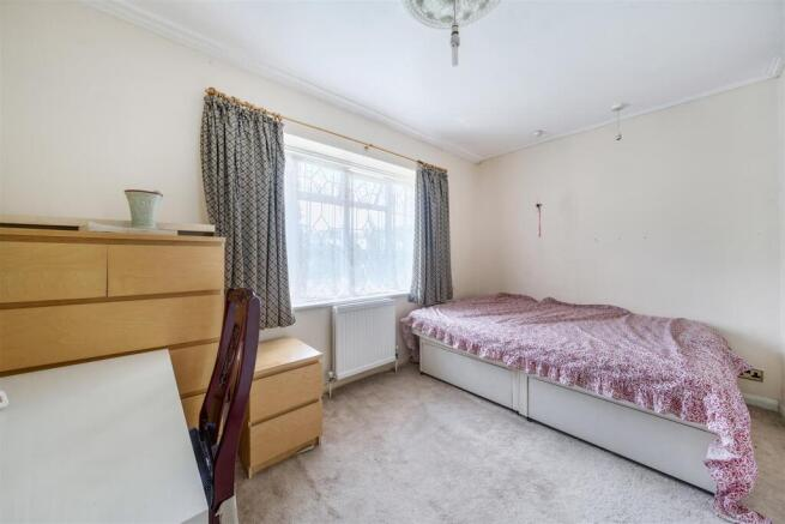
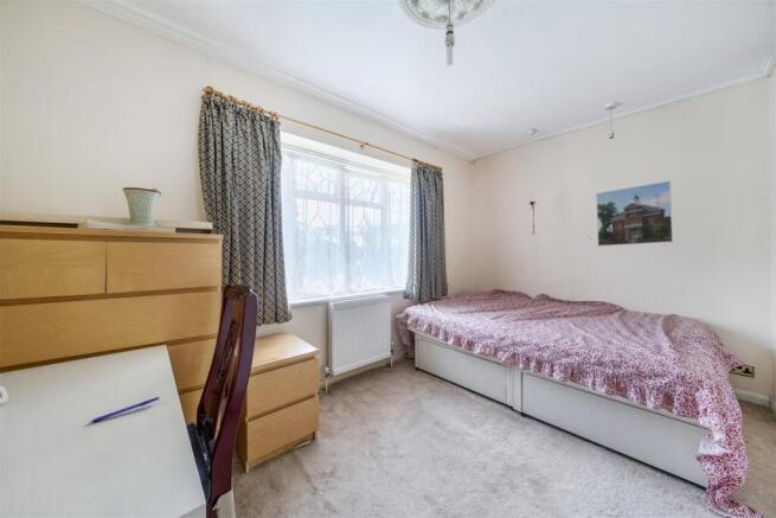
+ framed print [595,180,674,248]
+ pen [86,396,160,424]
